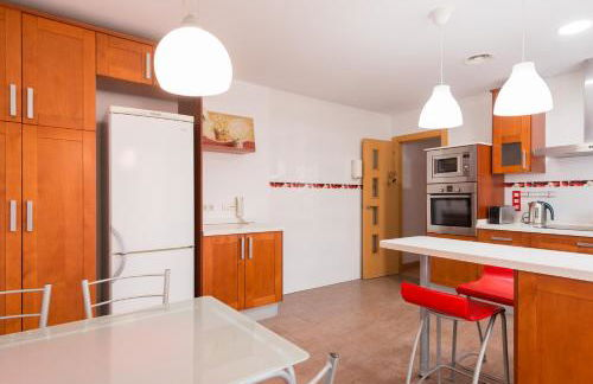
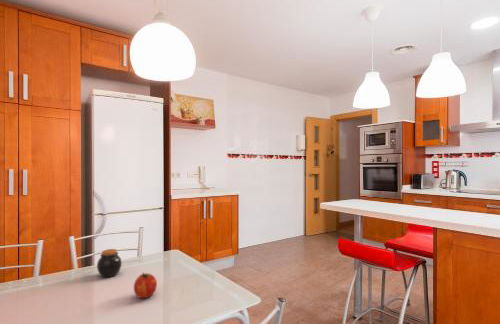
+ jar [96,248,123,278]
+ fruit [133,272,158,299]
